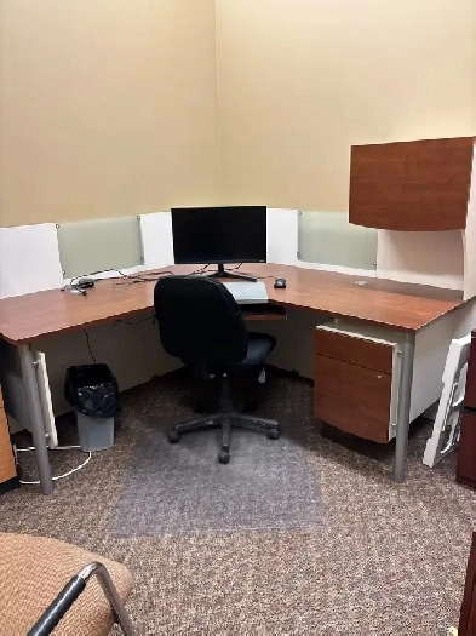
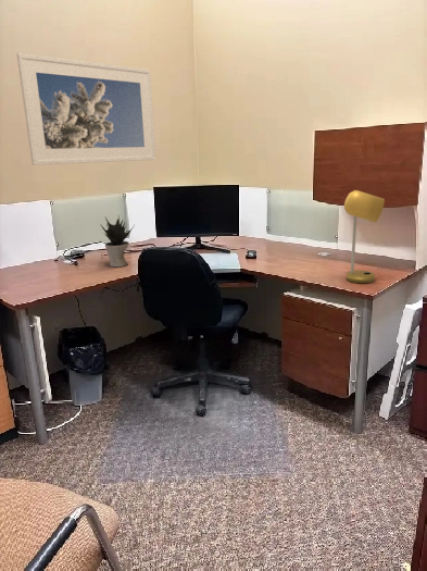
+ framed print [16,52,156,166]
+ potted plant [100,214,136,268]
+ desk lamp [343,189,386,284]
